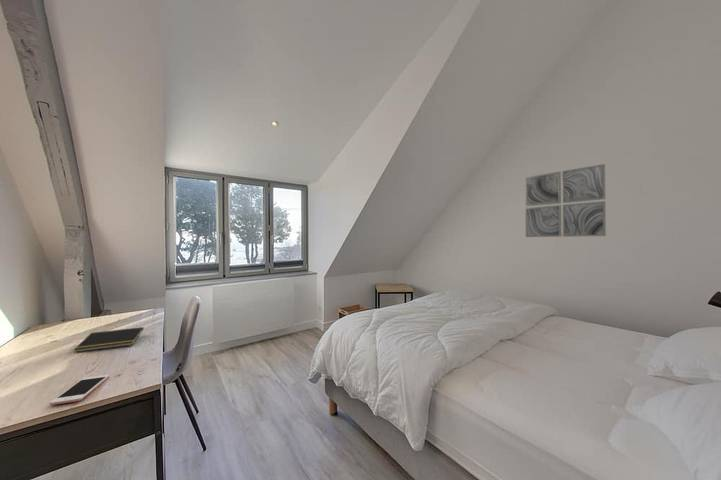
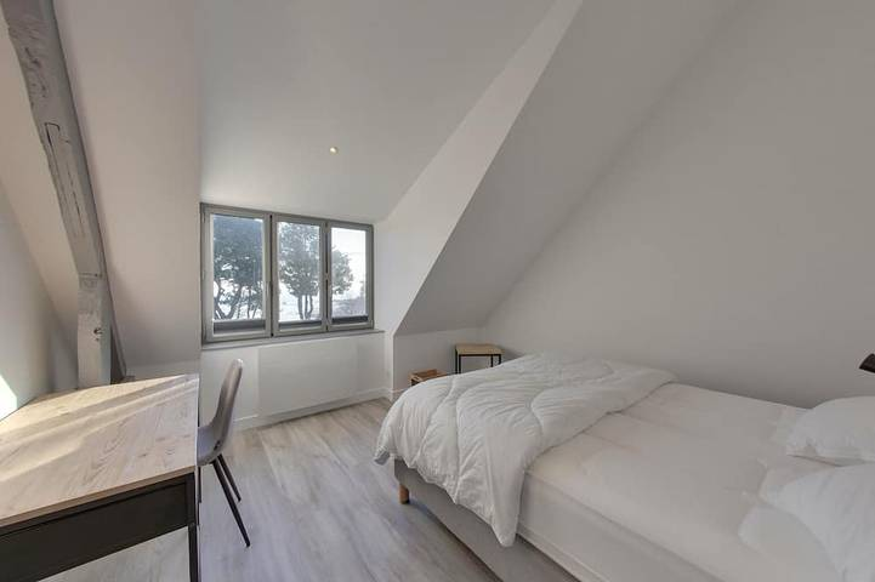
- notepad [73,326,145,353]
- cell phone [49,374,111,406]
- wall art [524,163,607,238]
